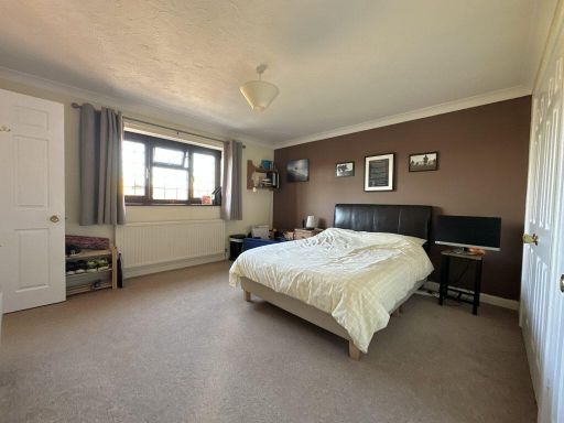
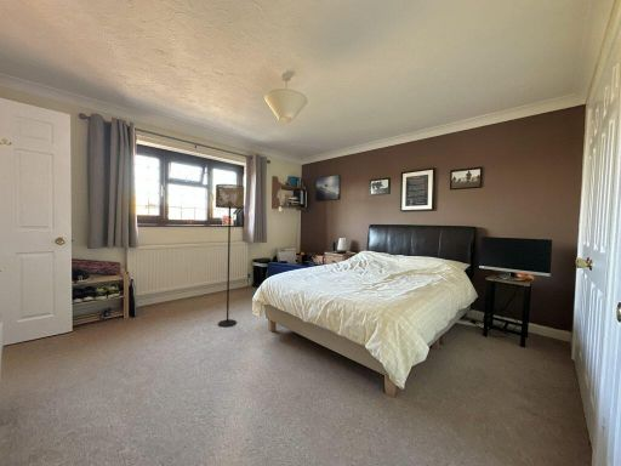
+ floor lamp [215,183,245,328]
